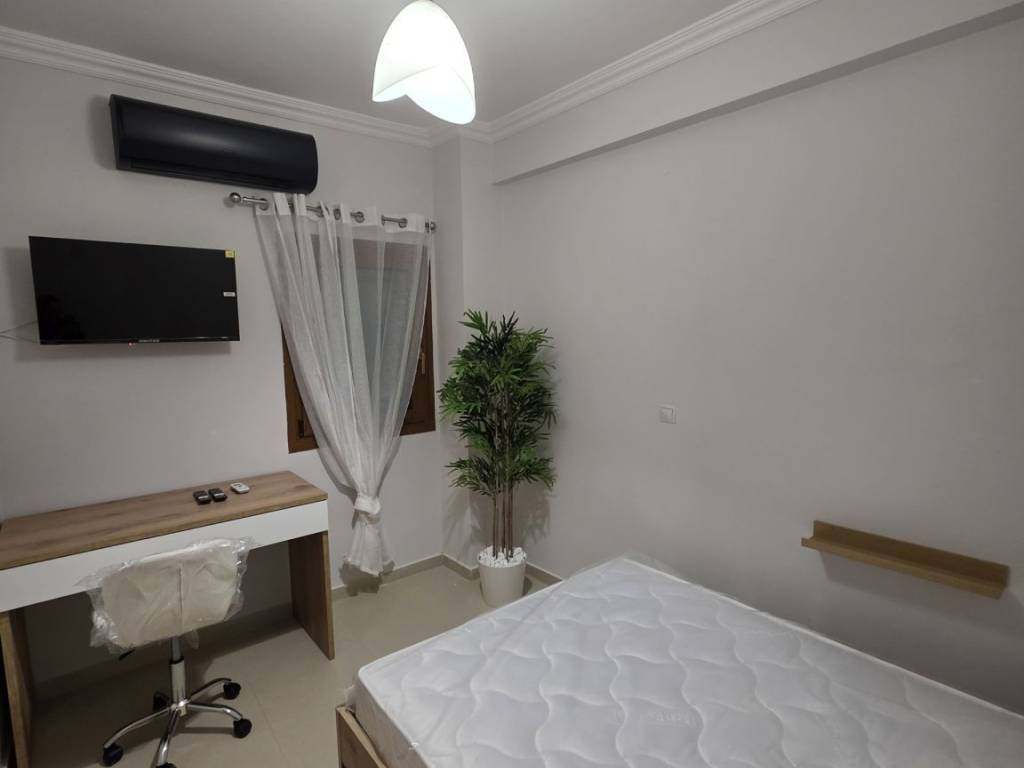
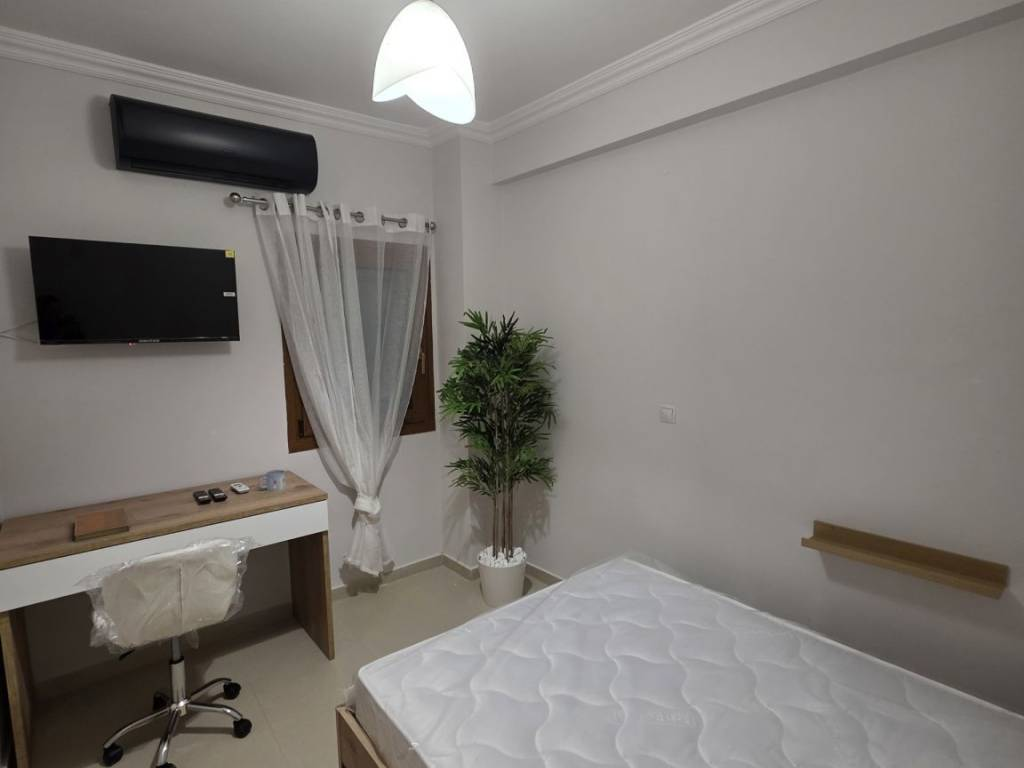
+ notebook [73,507,131,543]
+ mug [258,469,286,492]
